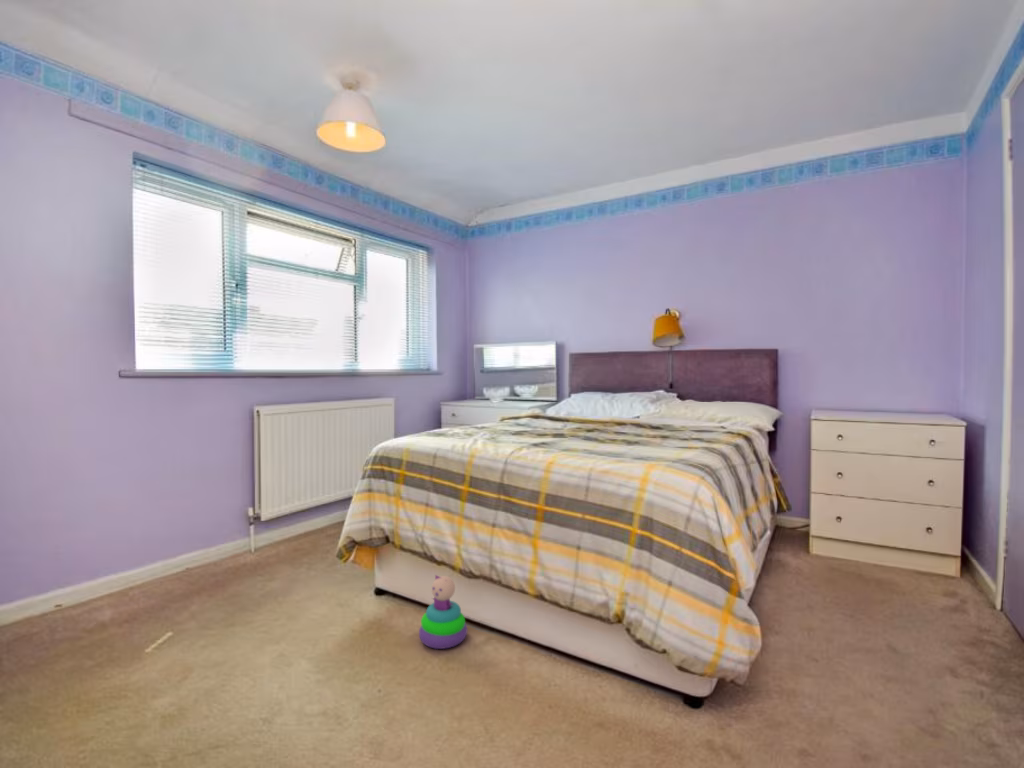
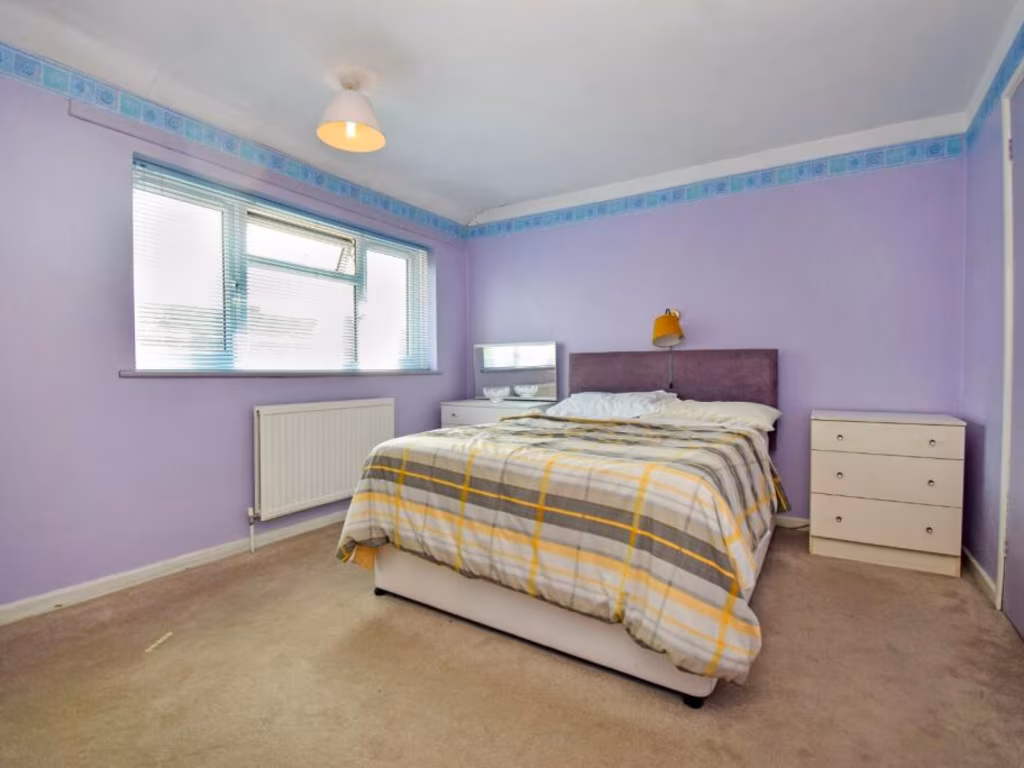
- stacking toy [418,574,468,650]
